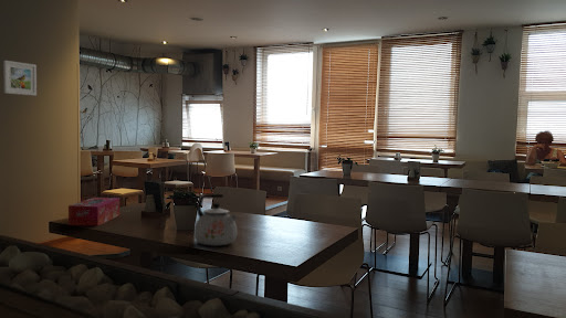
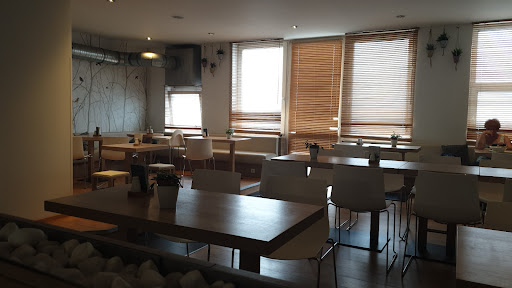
- tissue box [67,197,120,227]
- kettle [193,193,238,247]
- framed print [2,60,38,97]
